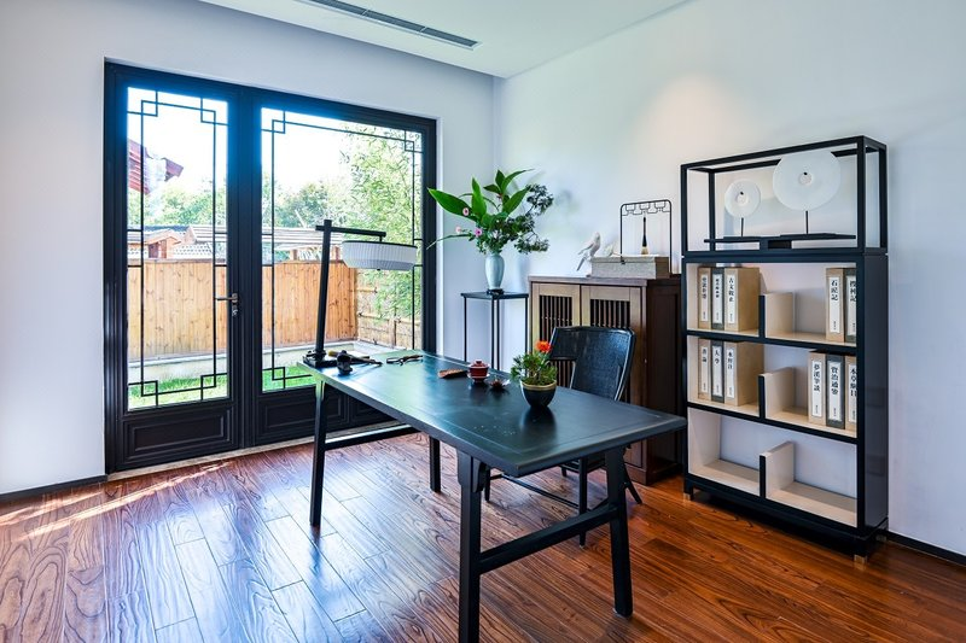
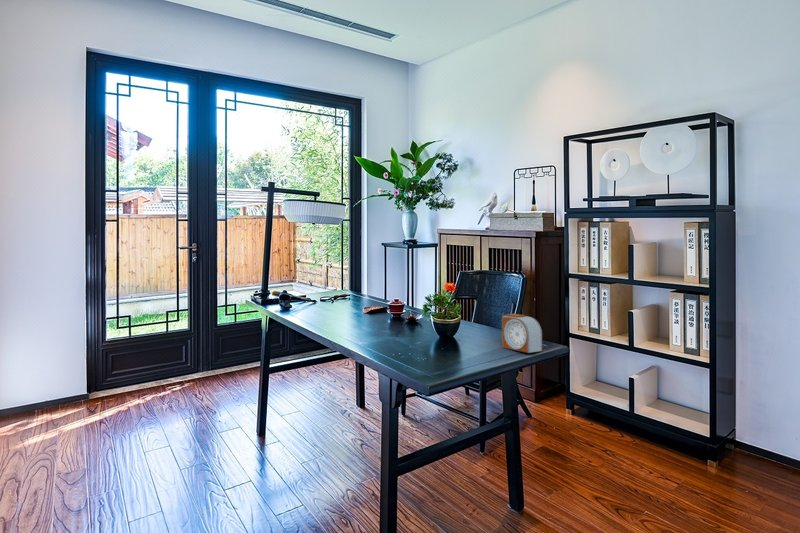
+ alarm clock [501,313,543,354]
